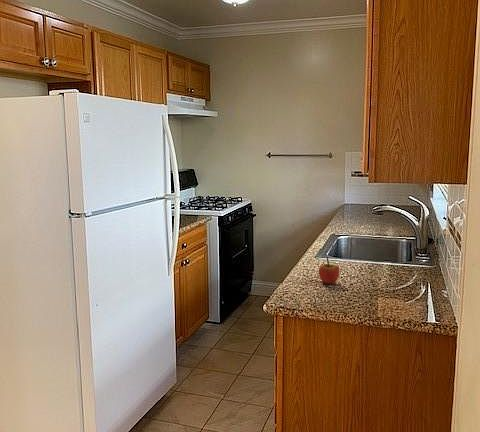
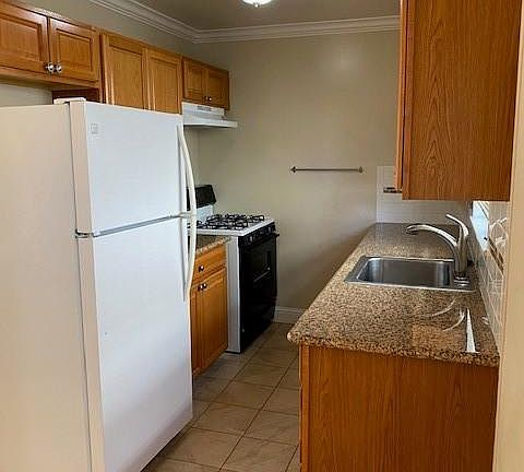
- apple [318,257,340,285]
